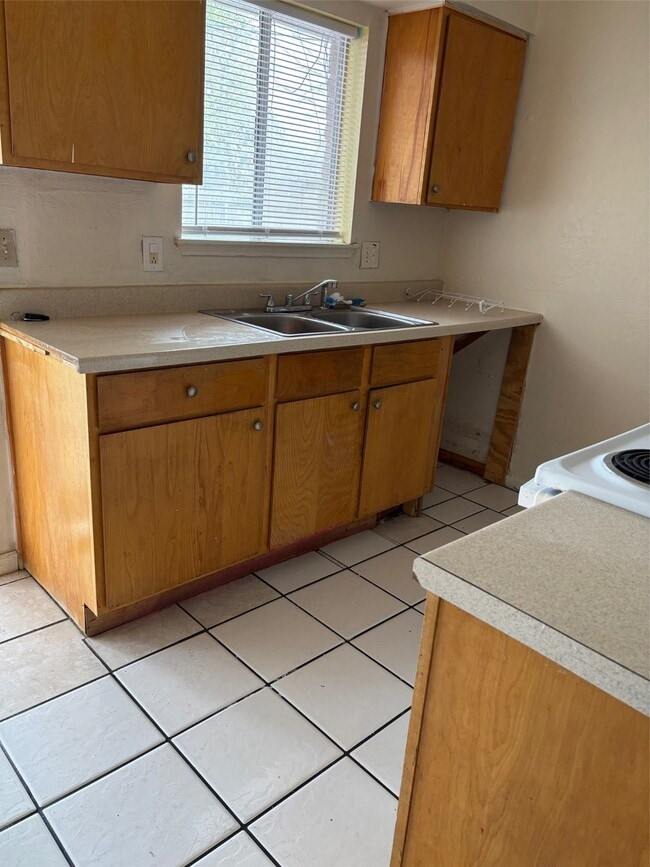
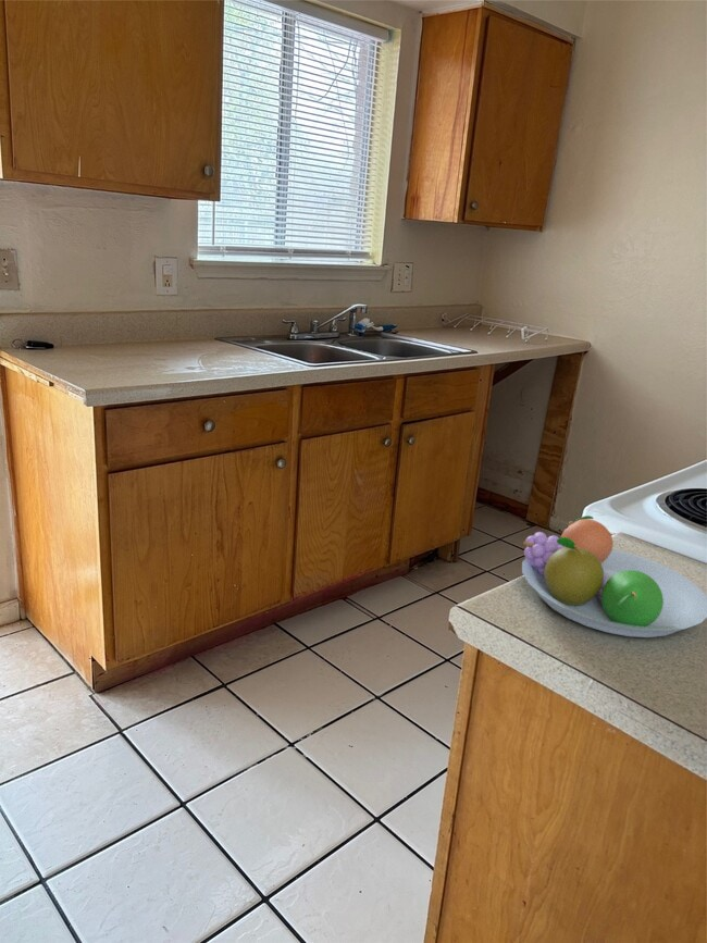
+ fruit bowl [521,514,707,638]
